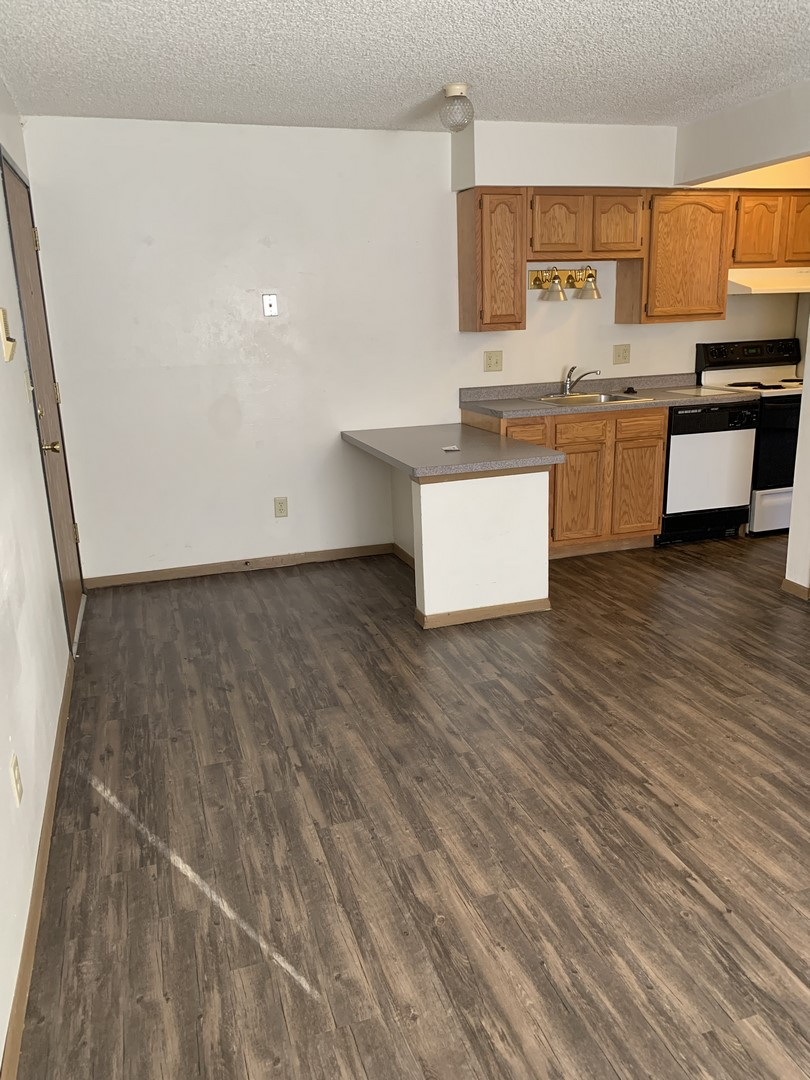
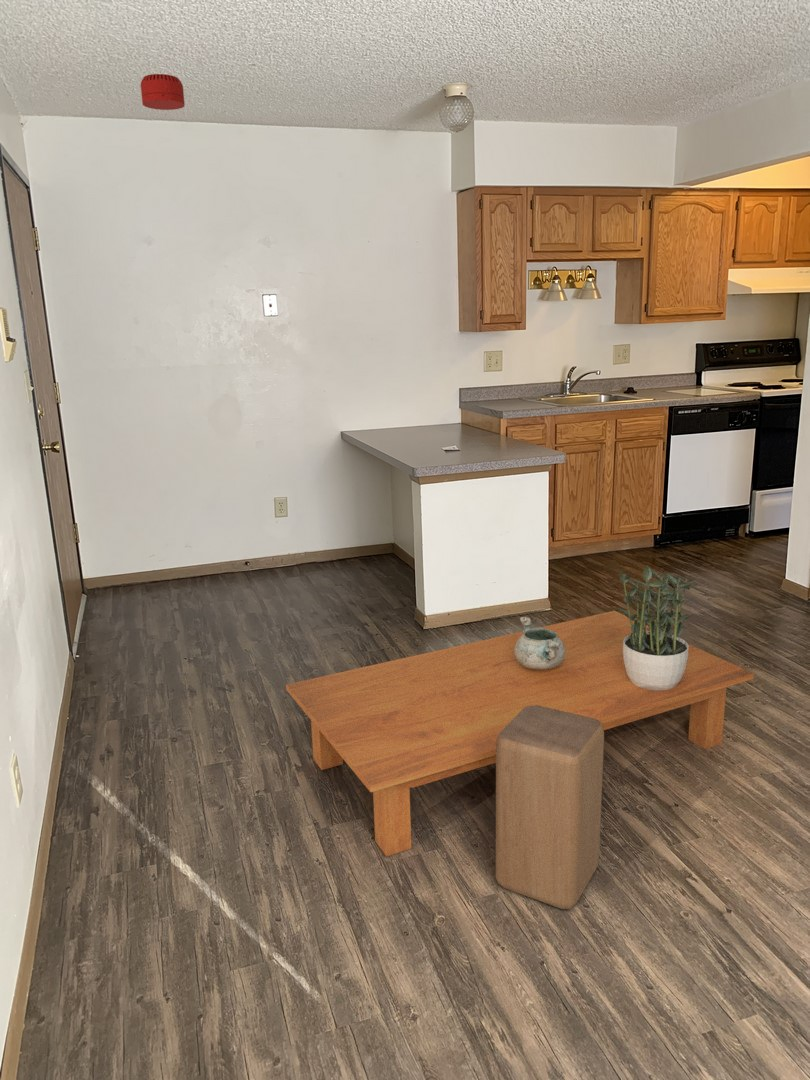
+ smoke detector [140,73,186,111]
+ decorative bowl [514,615,565,670]
+ potted plant [608,565,701,690]
+ stool [495,705,605,910]
+ coffee table [285,610,755,857]
